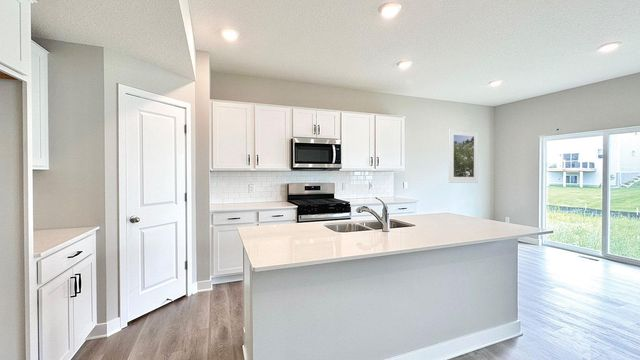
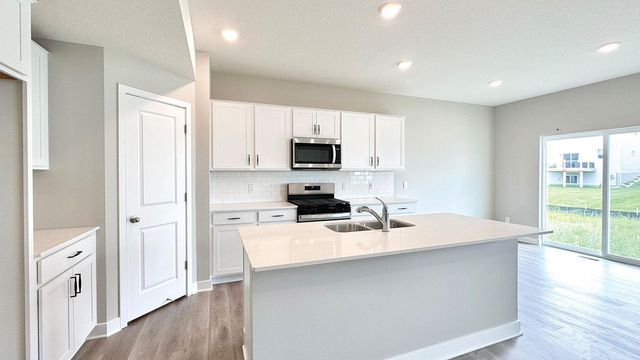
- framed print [448,127,479,184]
